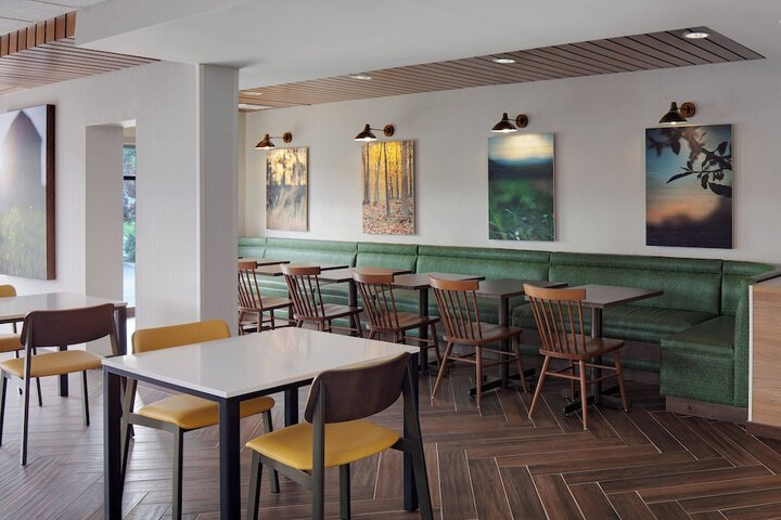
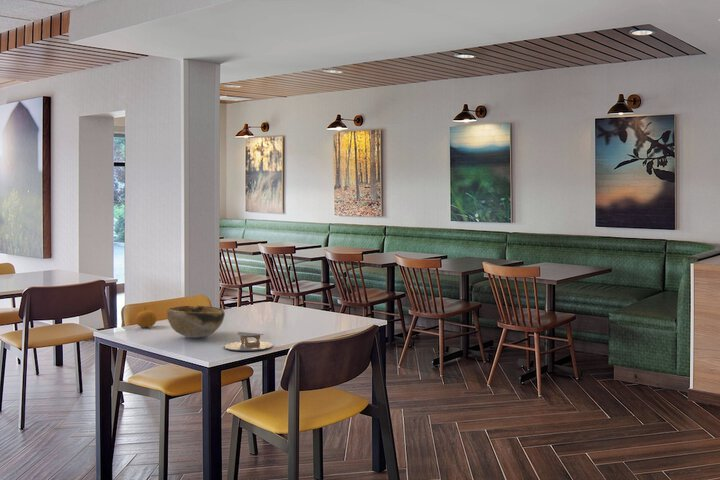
+ napkin holder [223,331,274,352]
+ decorative bowl [166,305,226,339]
+ fruit [135,305,158,328]
